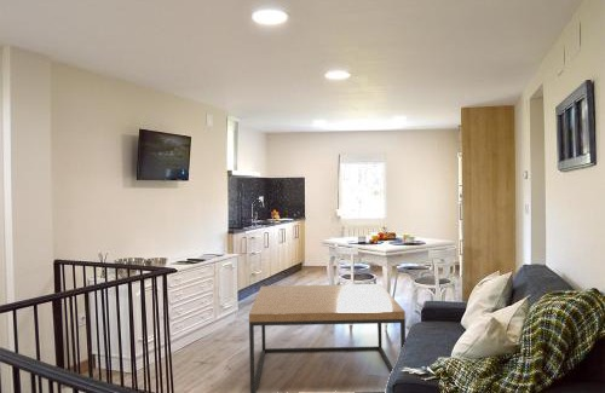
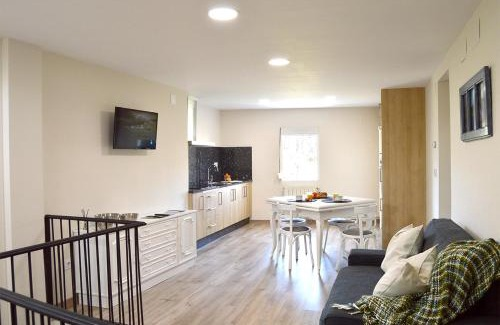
- coffee table [248,283,407,393]
